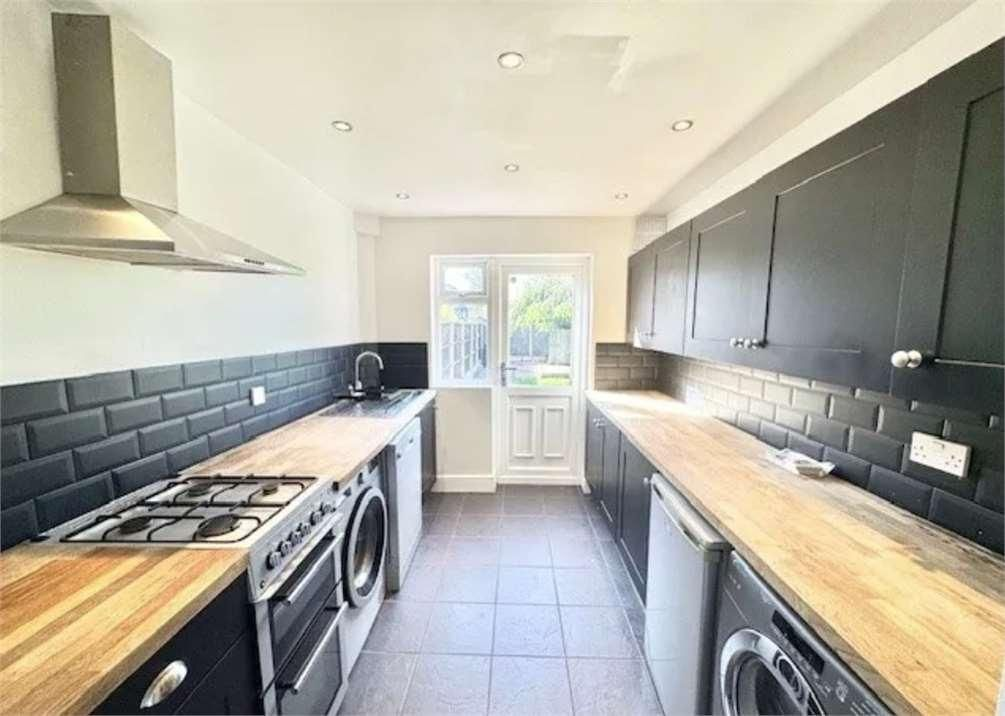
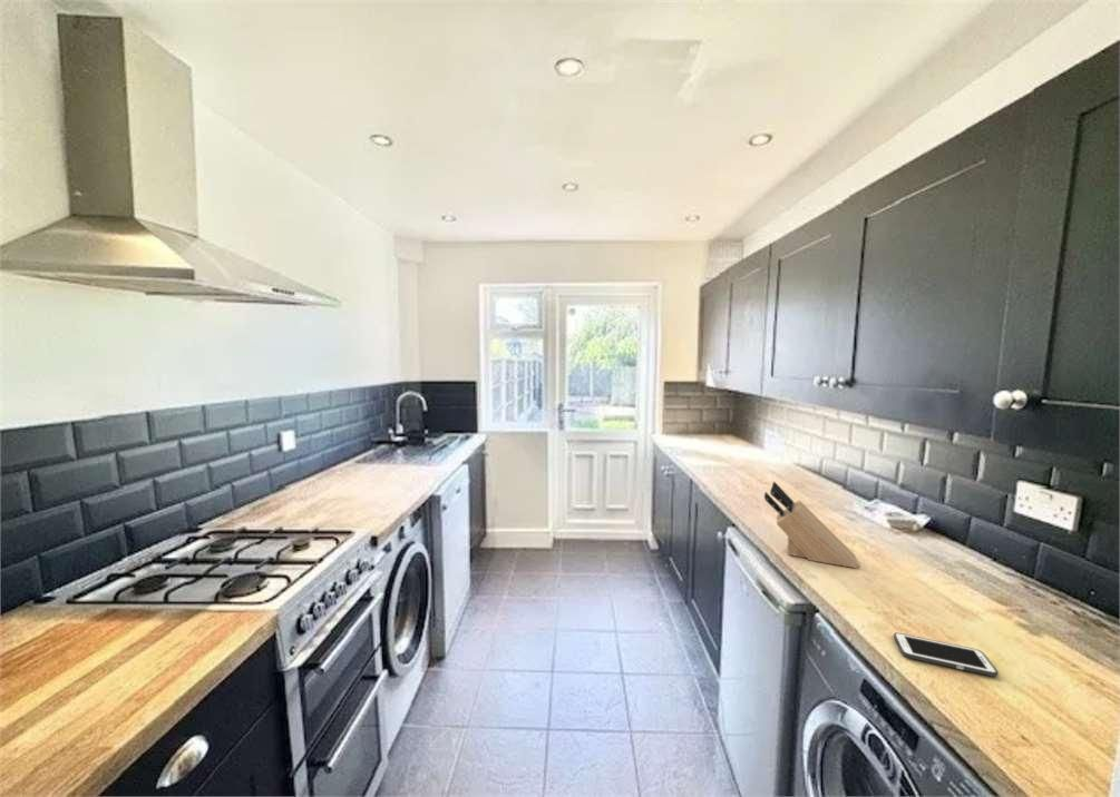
+ knife block [763,481,860,569]
+ cell phone [893,632,1000,678]
